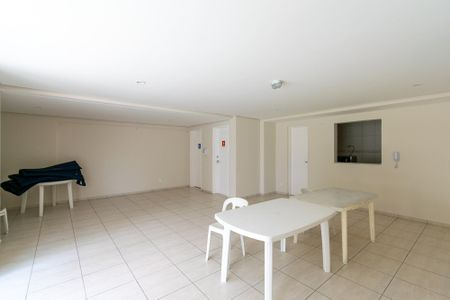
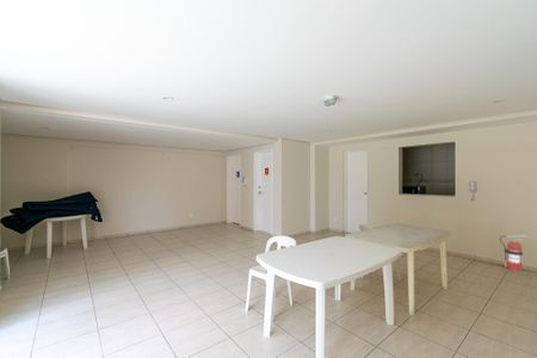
+ fire extinguisher [499,234,530,272]
